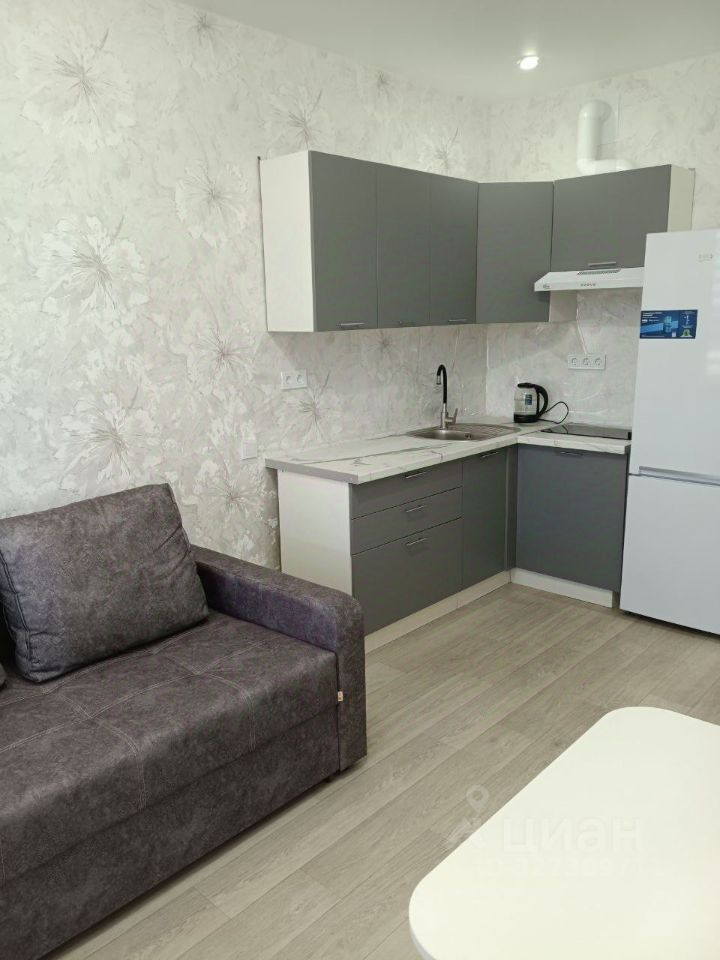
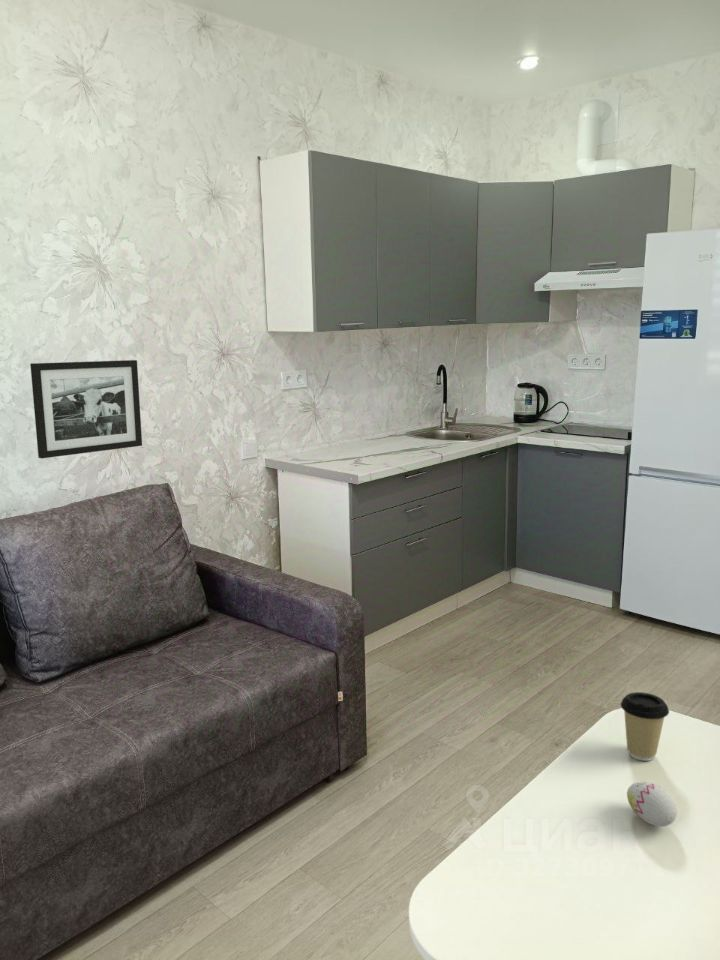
+ picture frame [29,359,143,459]
+ decorative egg [626,781,678,827]
+ coffee cup [620,691,670,762]
